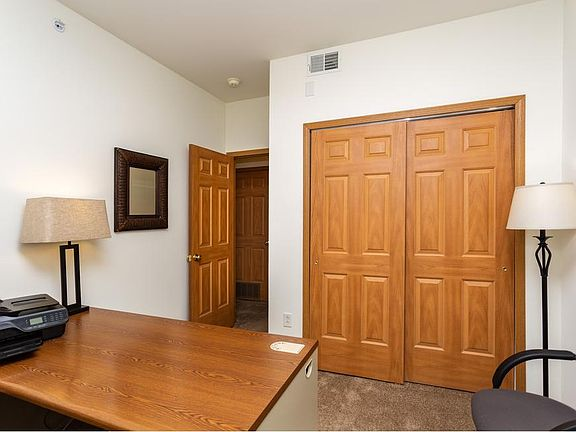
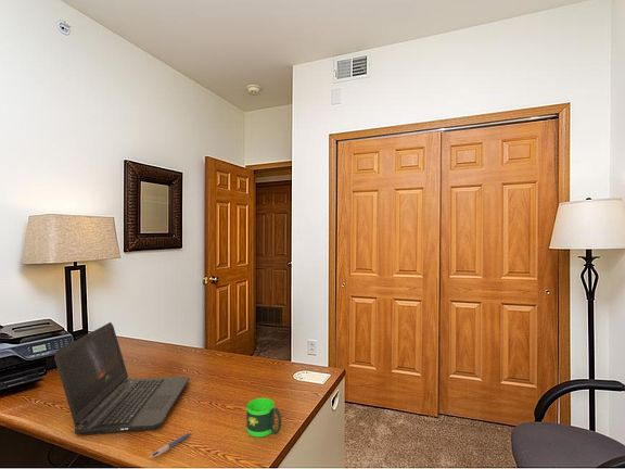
+ laptop computer [53,321,191,435]
+ mug [245,397,282,438]
+ pen [149,432,192,459]
